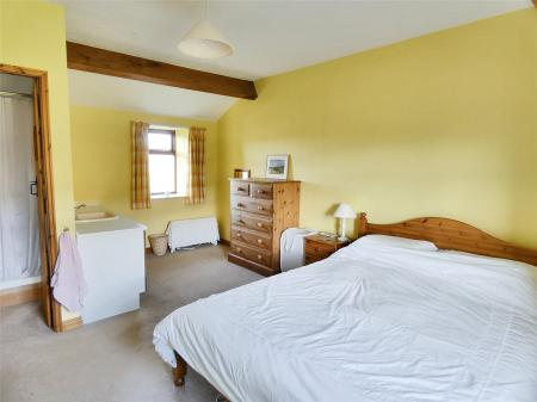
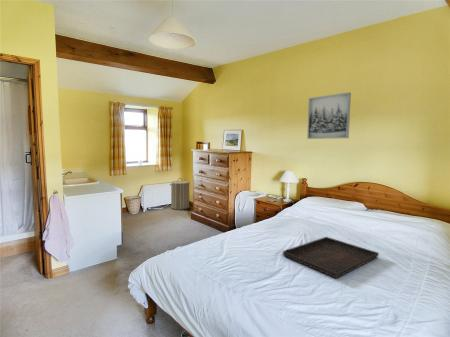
+ wall art [306,91,352,140]
+ serving tray [282,236,380,280]
+ laundry hamper [169,177,191,211]
